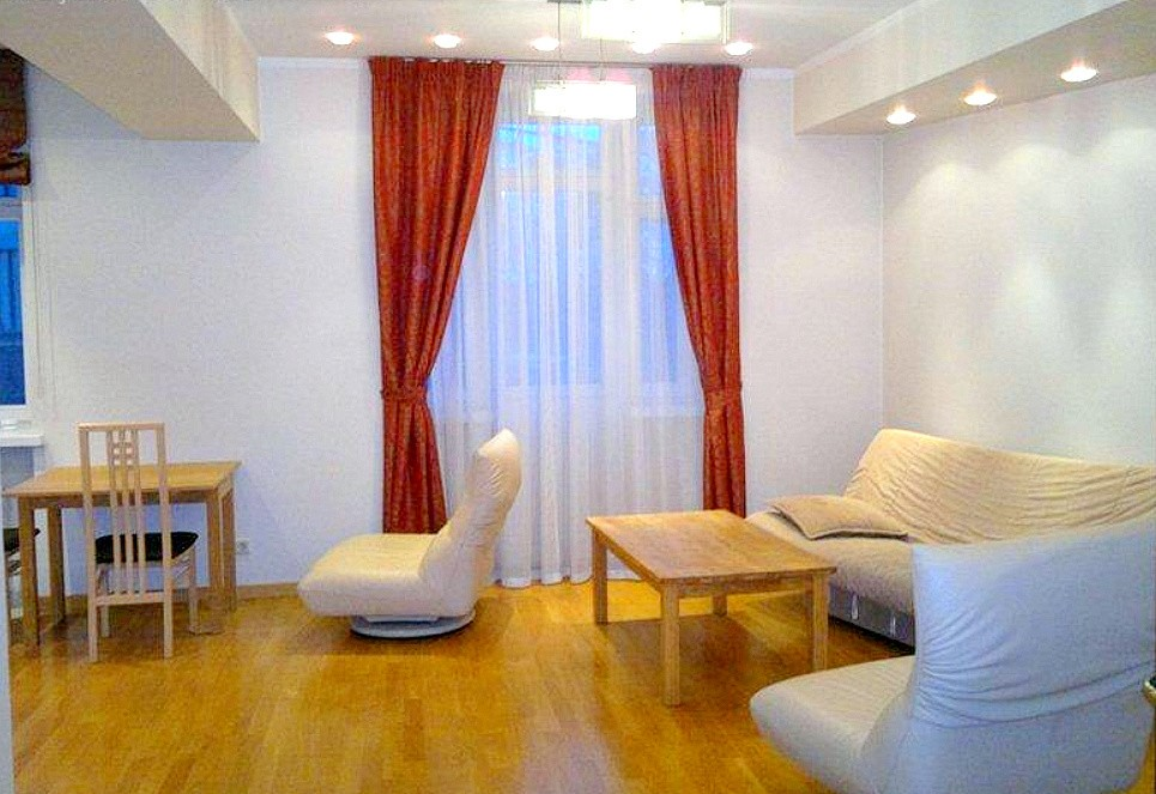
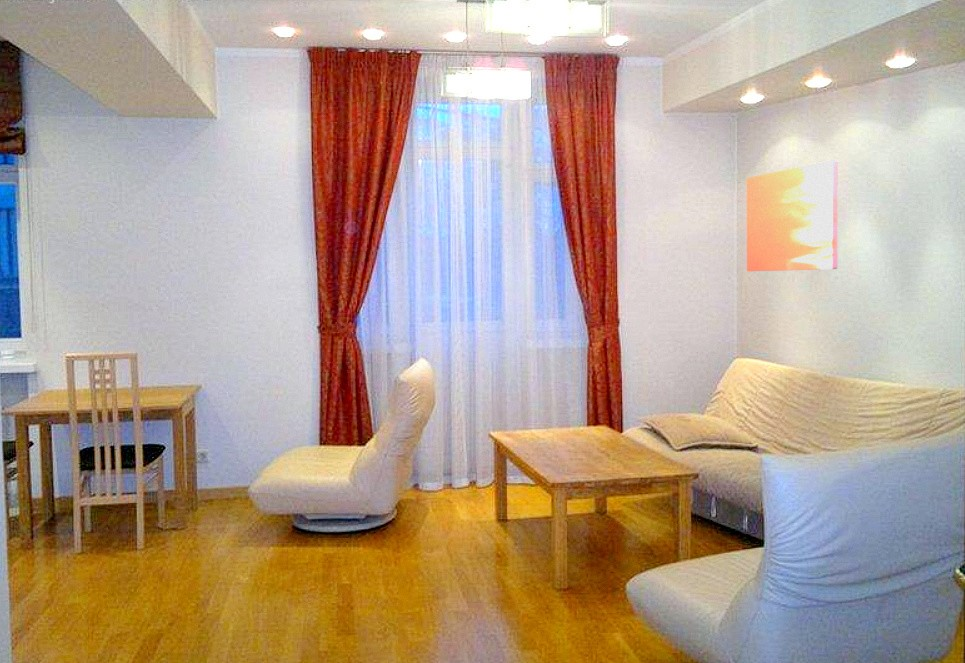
+ wall art [746,159,839,272]
